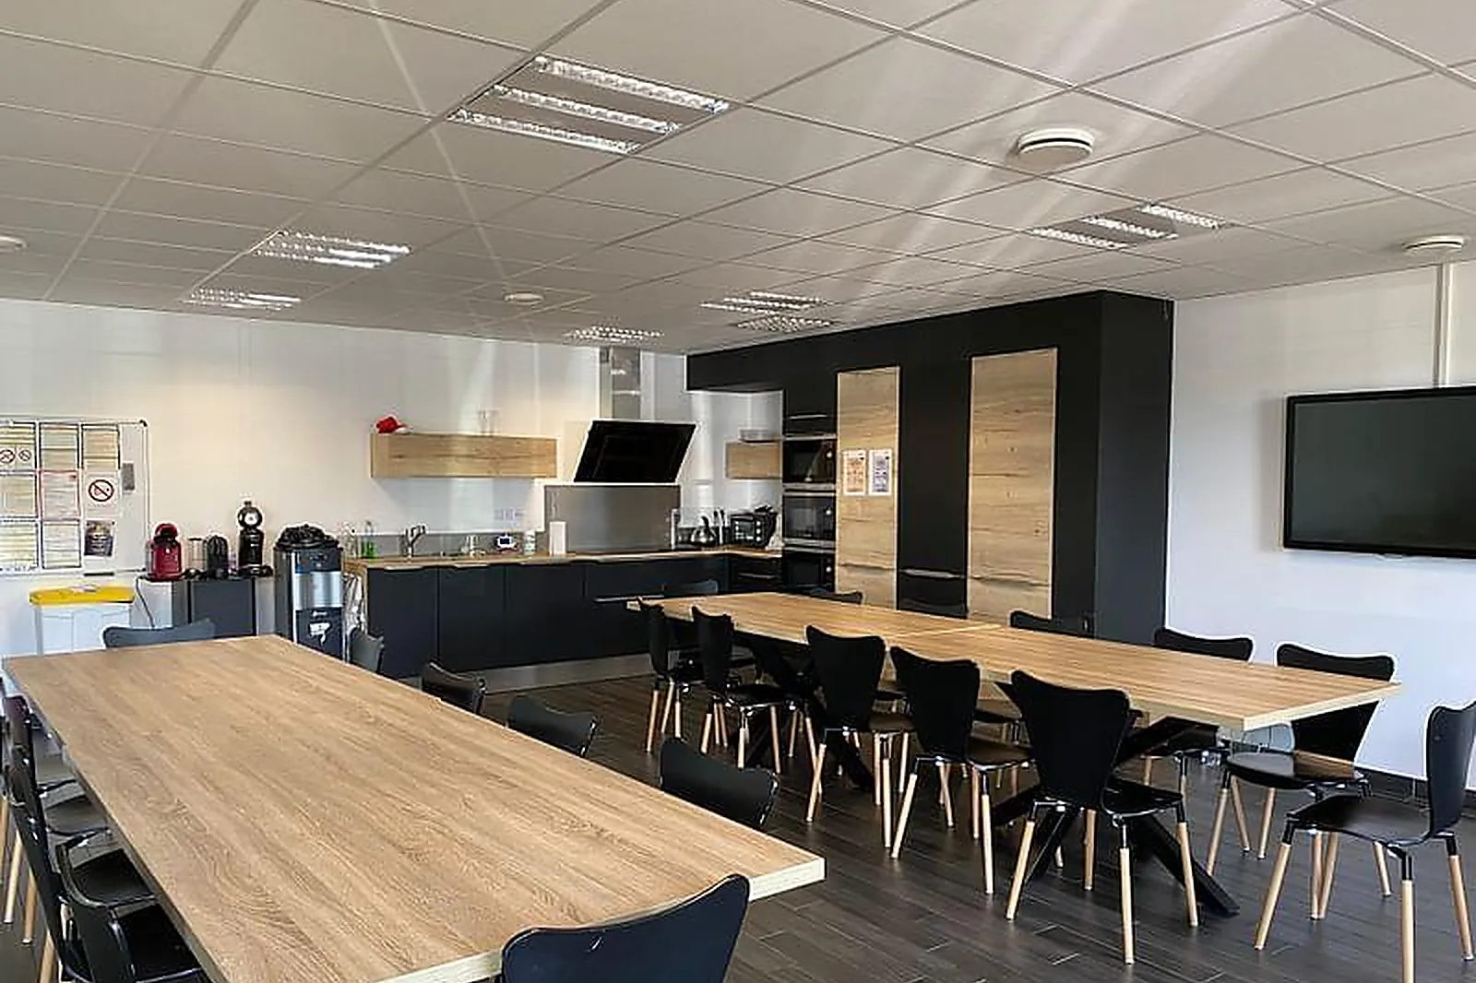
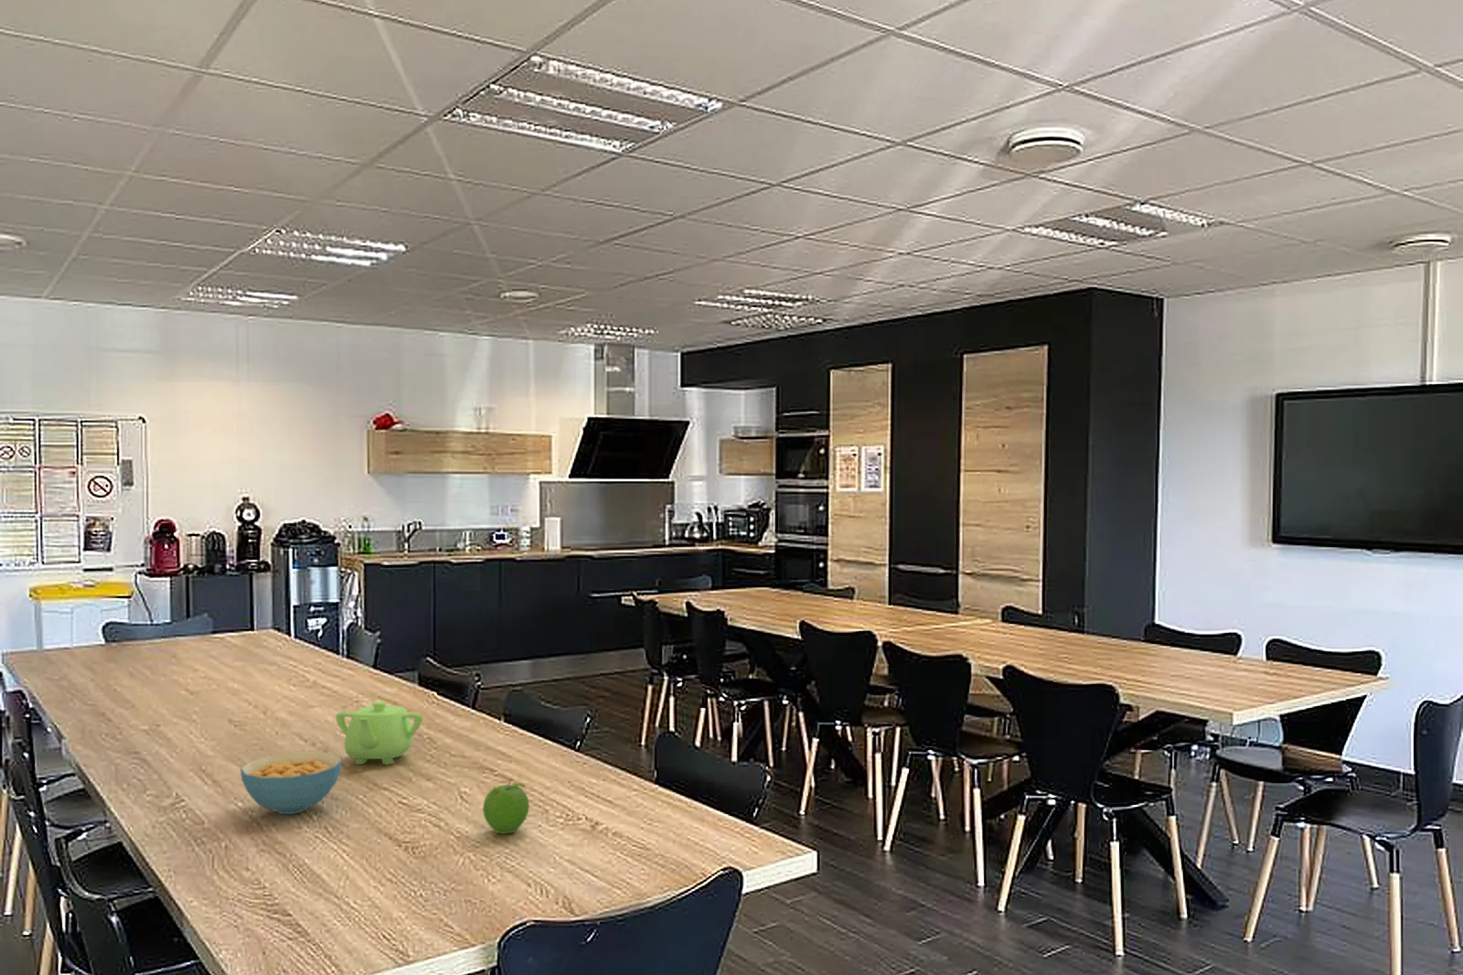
+ fruit [482,779,531,835]
+ teapot [335,701,424,766]
+ cereal bowl [239,750,343,815]
